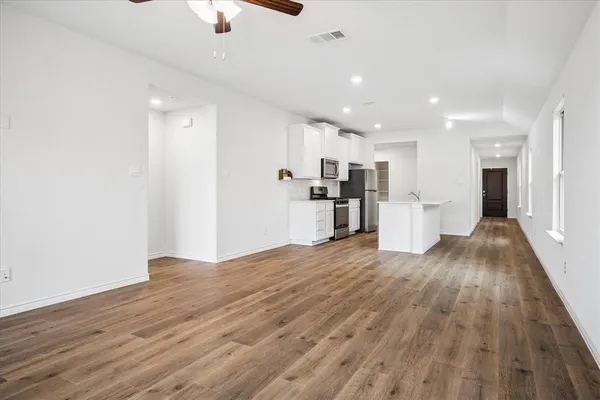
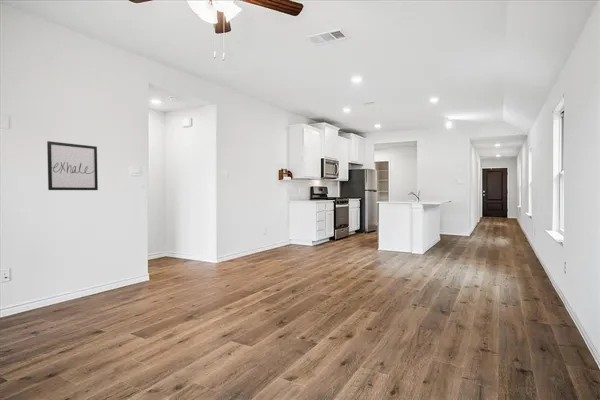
+ wall art [46,140,99,191]
